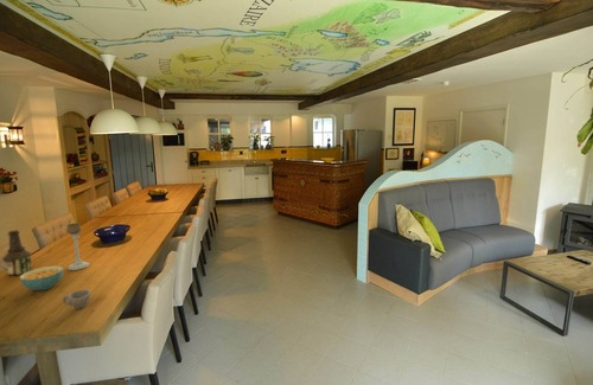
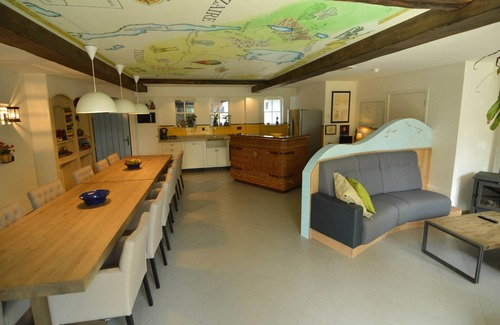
- candle holder [65,222,90,271]
- cup [62,288,91,310]
- bottle [1,229,33,277]
- cereal bowl [19,265,65,291]
